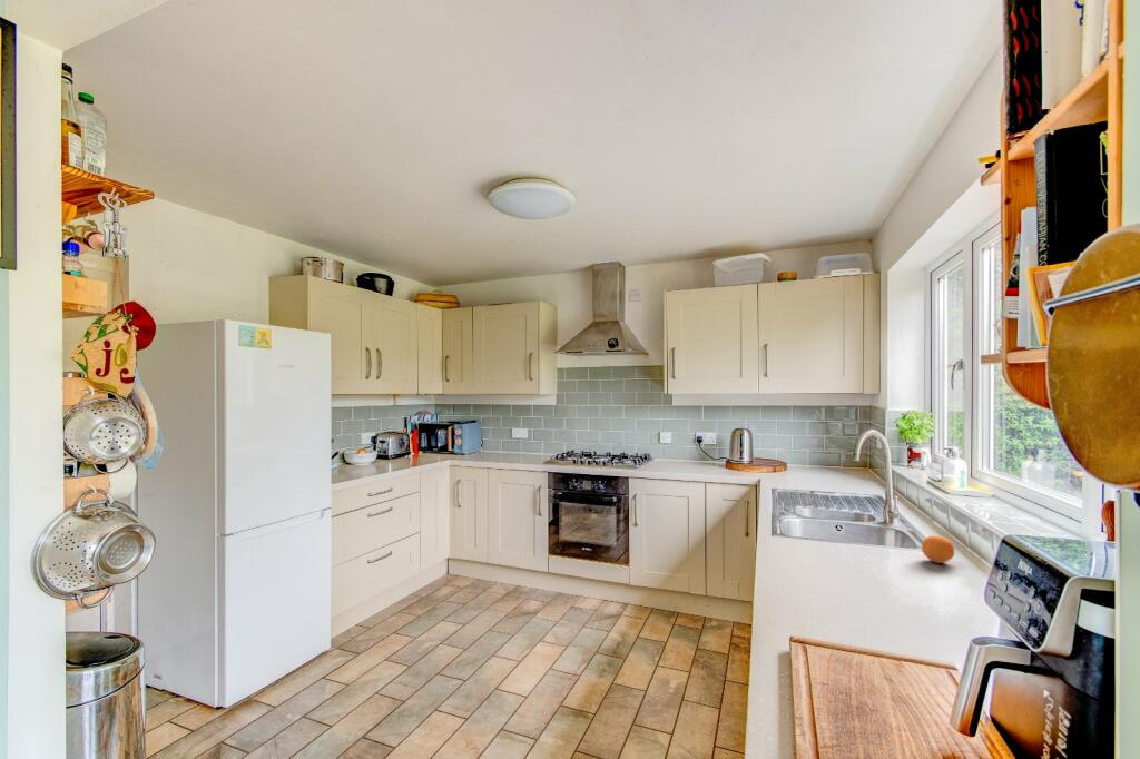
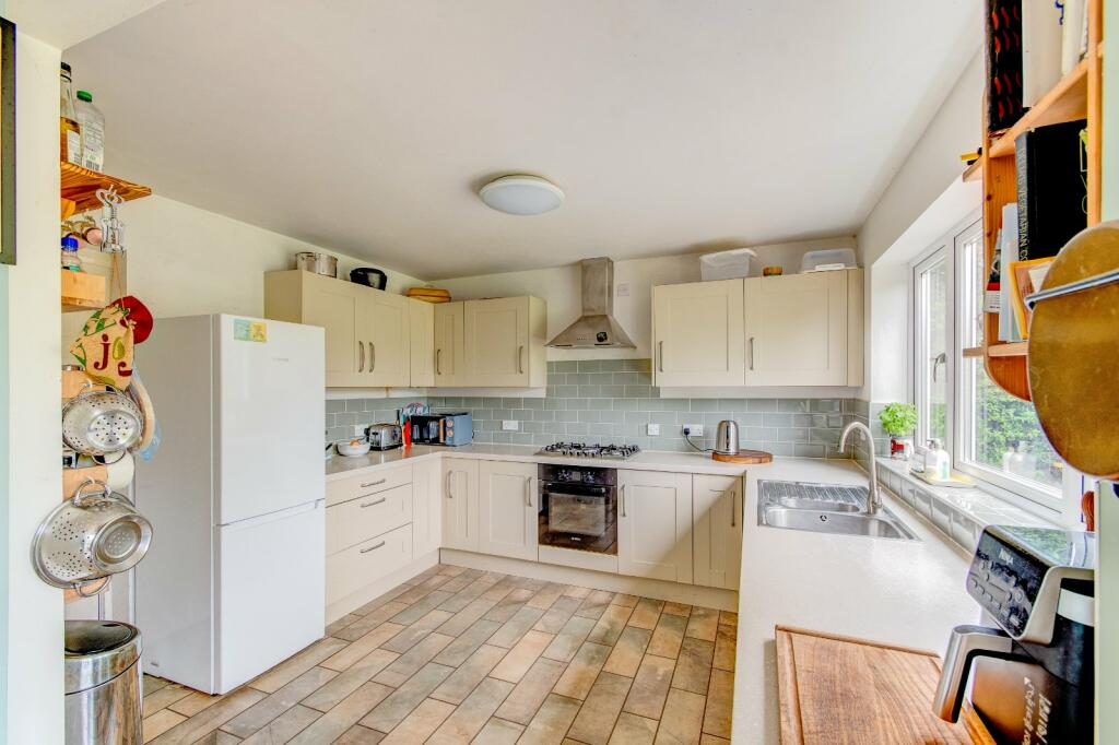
- fruit [921,534,955,564]
